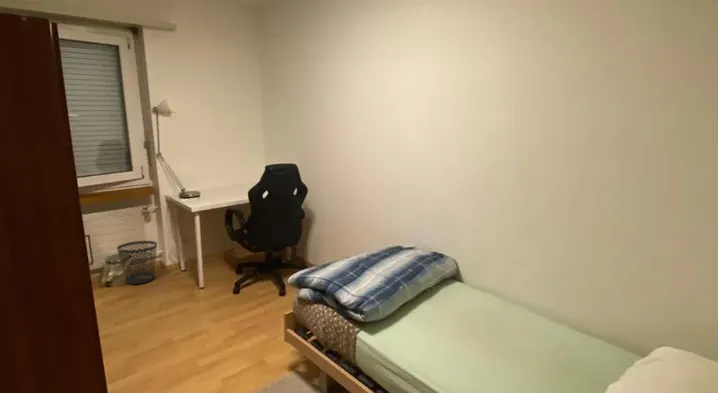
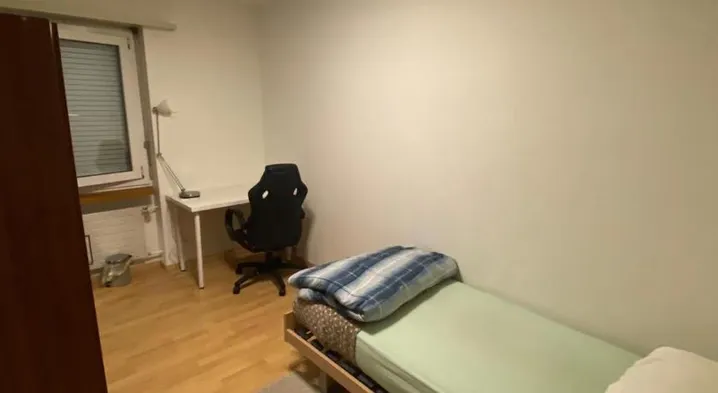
- wastebasket [116,240,158,285]
